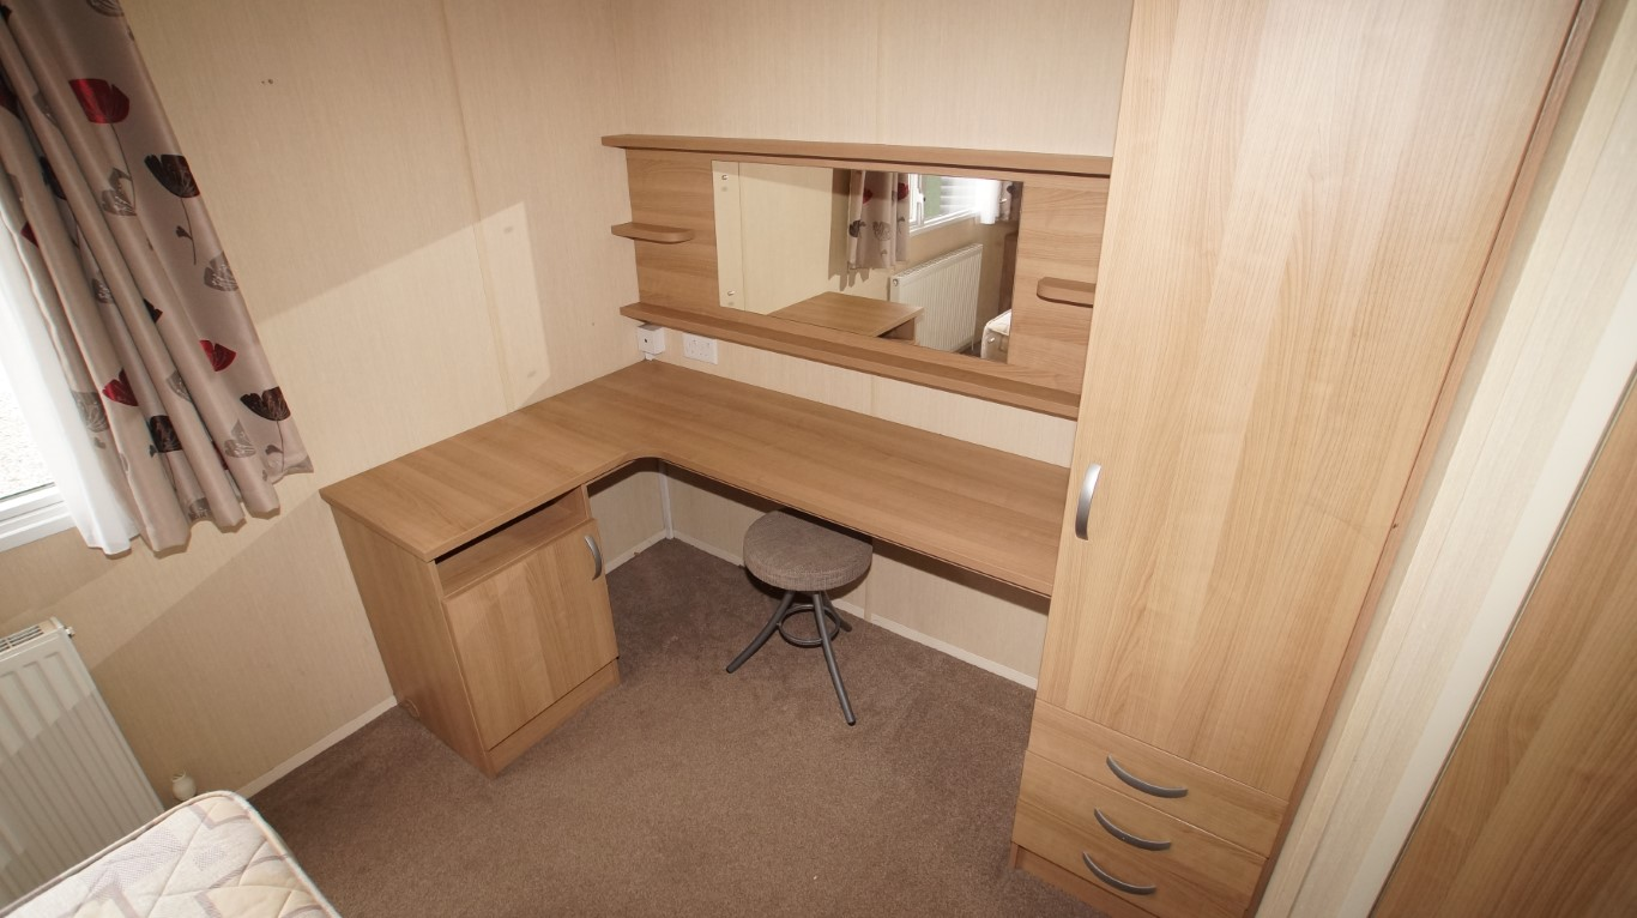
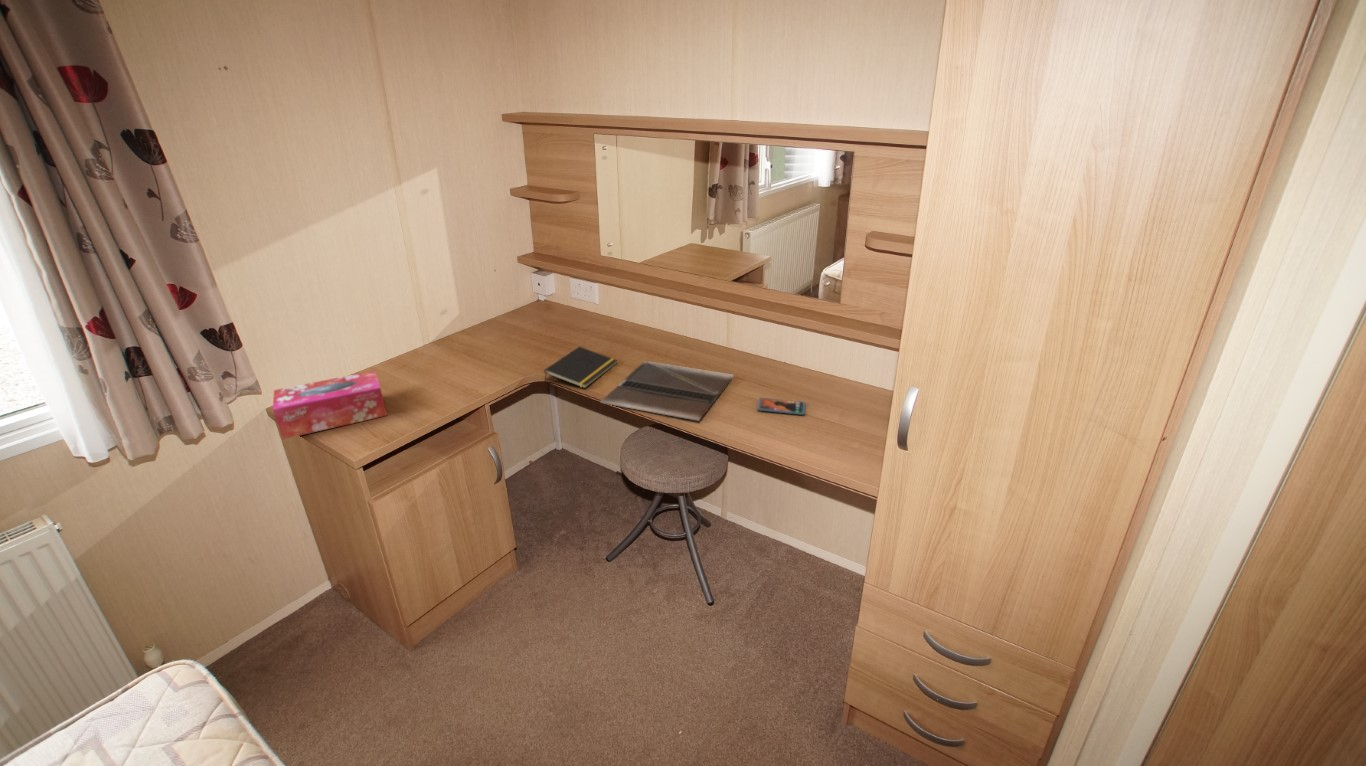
+ tissue box [272,370,388,440]
+ laptop [599,360,735,422]
+ smartphone [756,397,806,416]
+ notepad [543,346,618,389]
